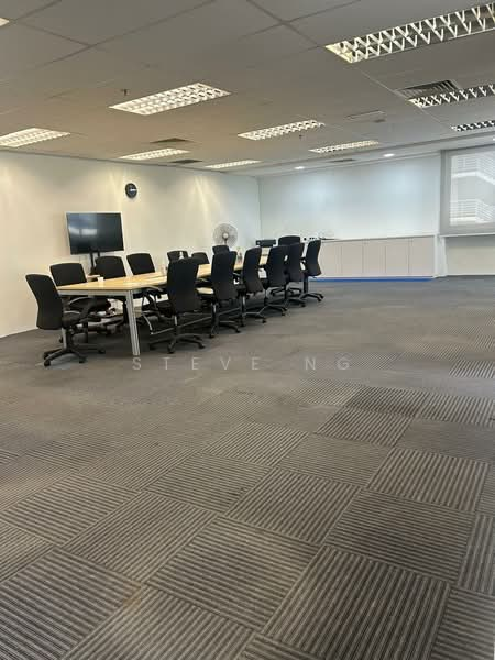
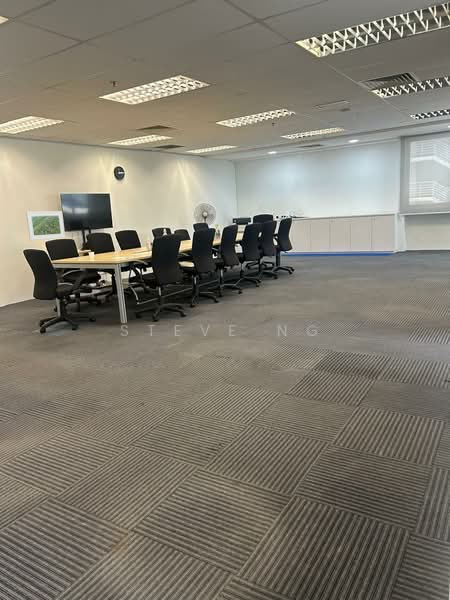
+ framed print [25,210,66,241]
